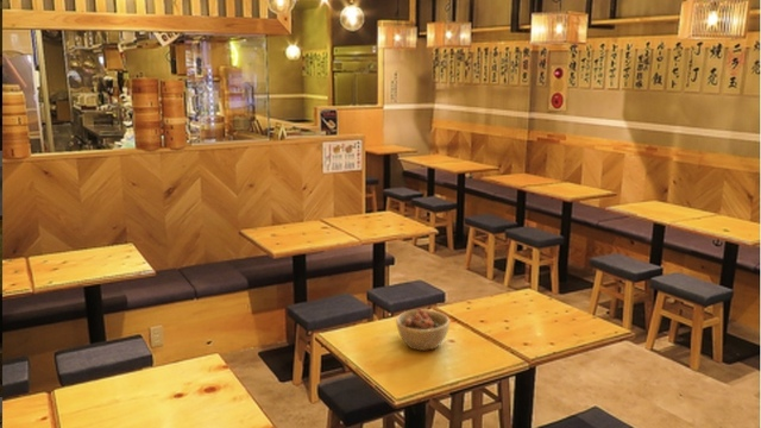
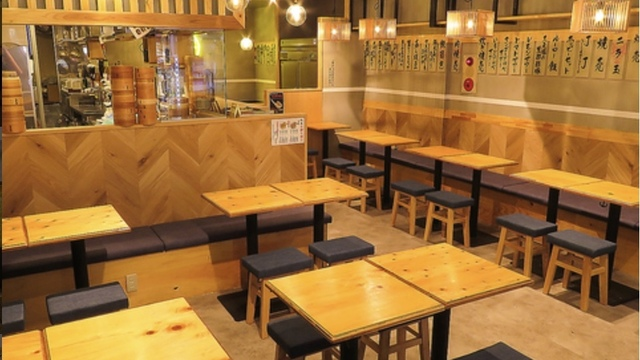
- bowl [395,308,451,352]
